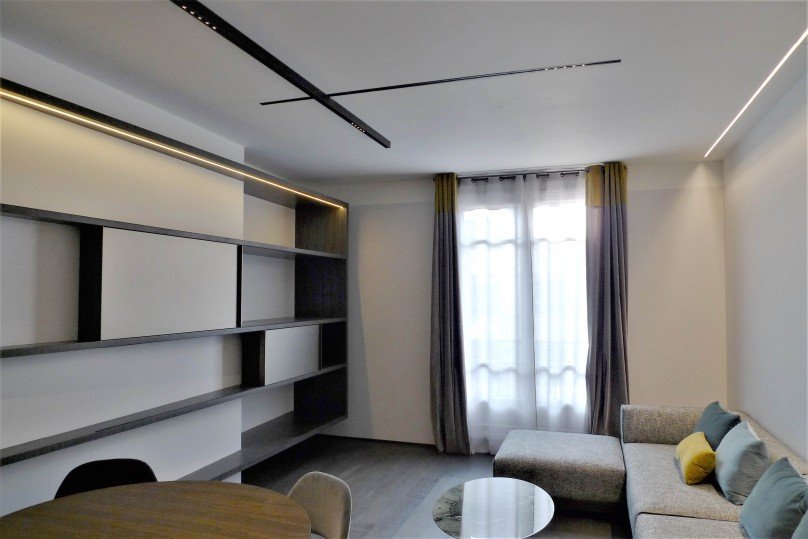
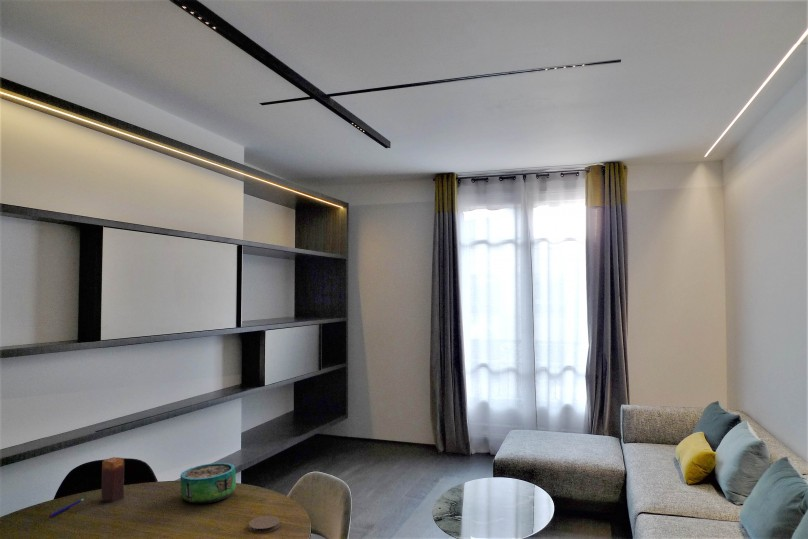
+ candle [100,456,125,503]
+ coaster [248,515,281,534]
+ decorative bowl [180,462,237,505]
+ pen [48,498,85,518]
